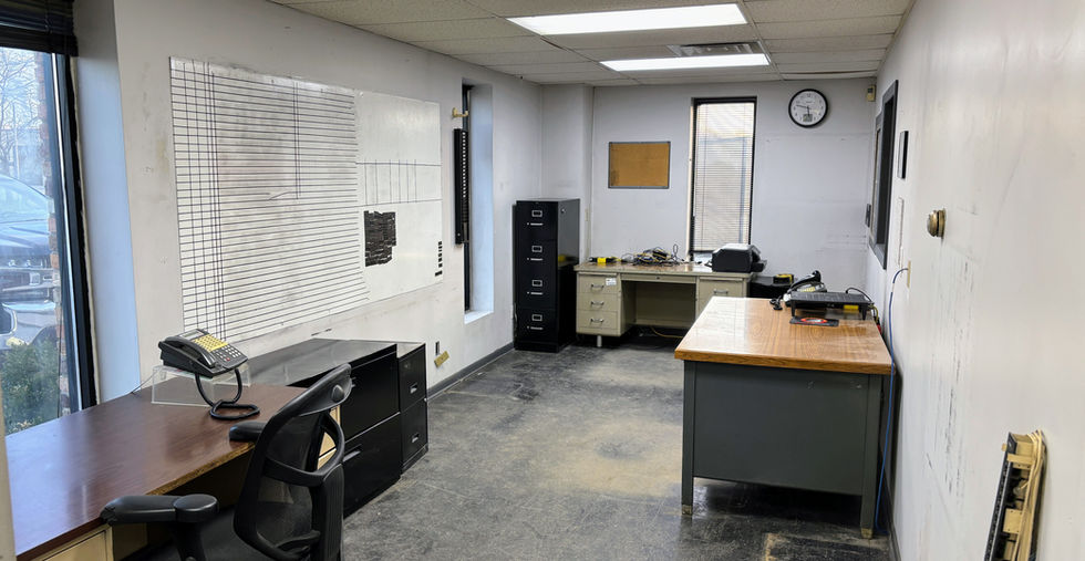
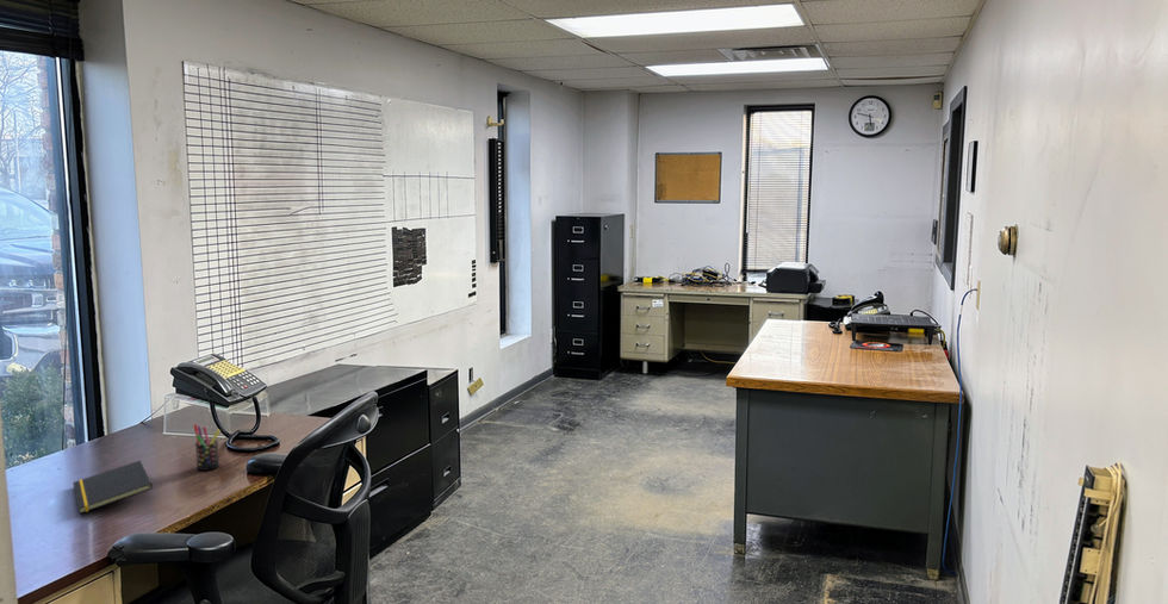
+ pen holder [193,423,222,472]
+ notepad [72,460,154,515]
